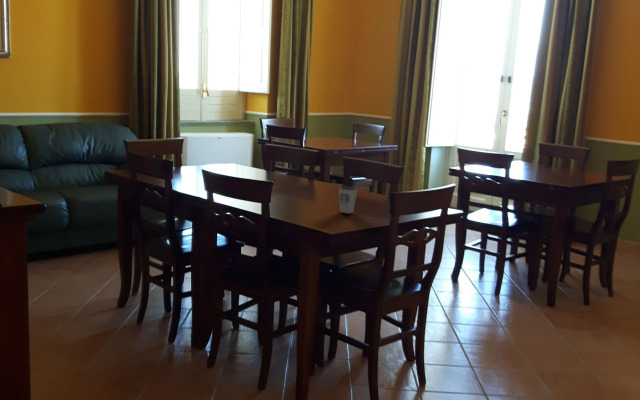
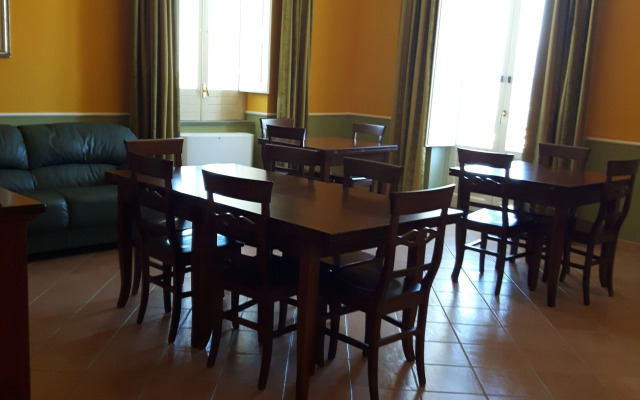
- dixie cup [338,186,359,214]
